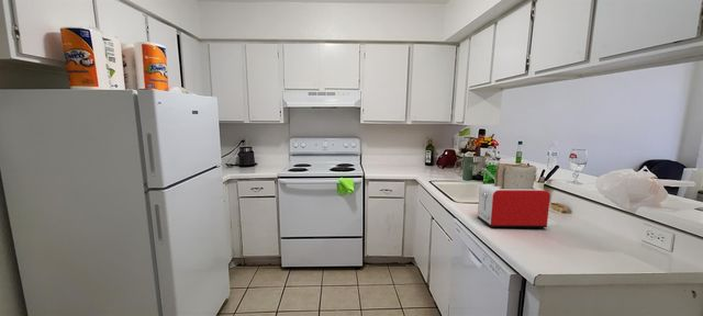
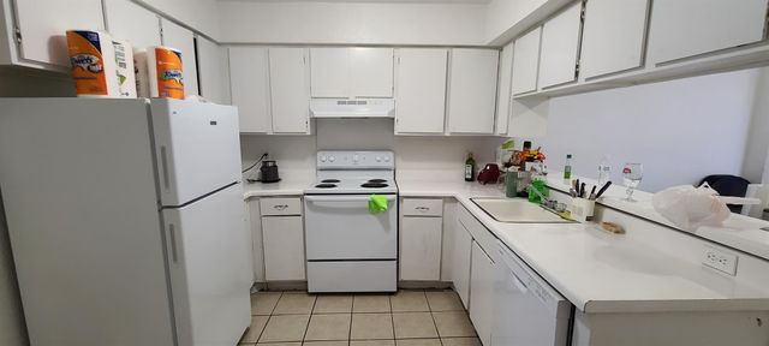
- toaster [477,162,551,229]
